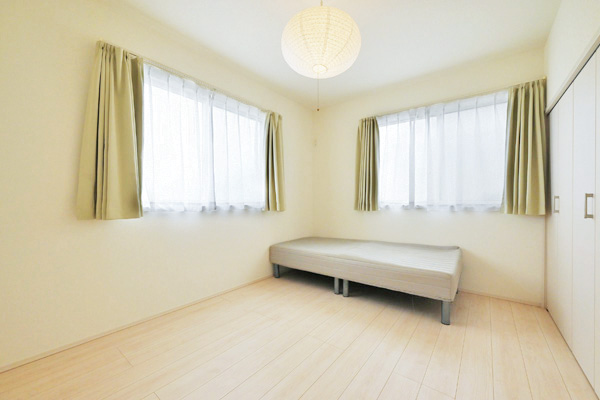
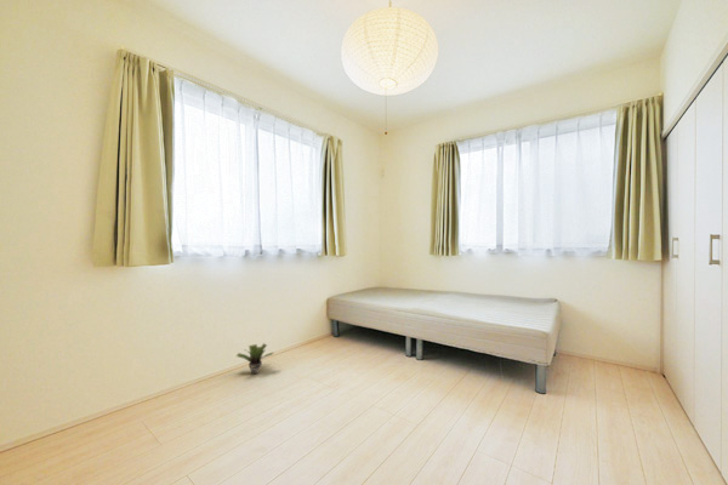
+ potted plant [235,342,275,375]
